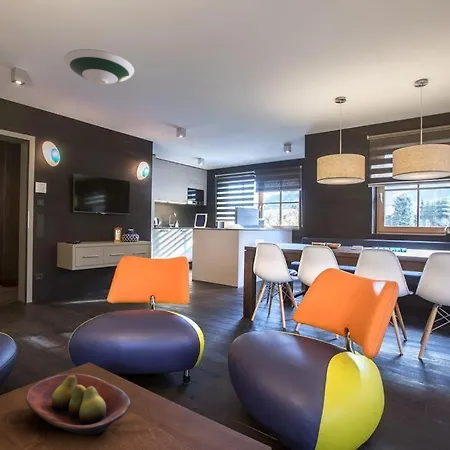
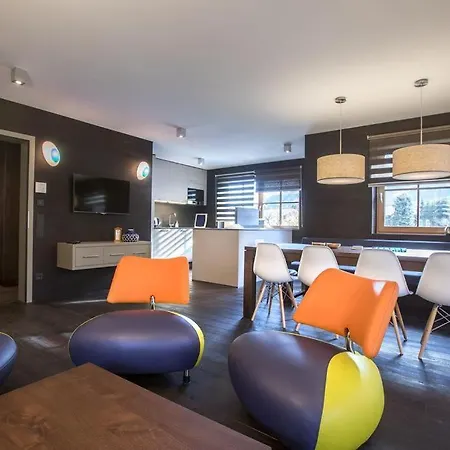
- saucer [63,48,135,86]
- fruit bowl [25,373,131,436]
